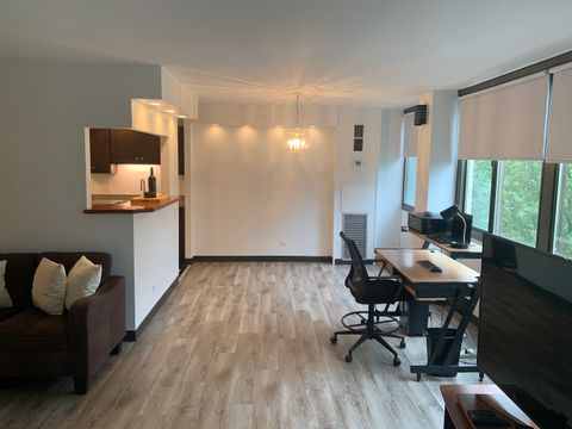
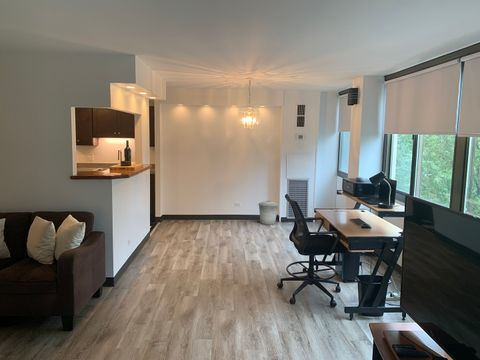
+ trash can [257,200,279,226]
